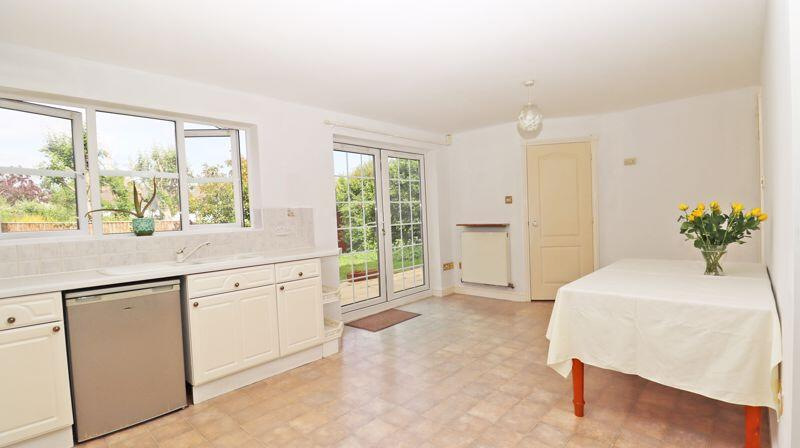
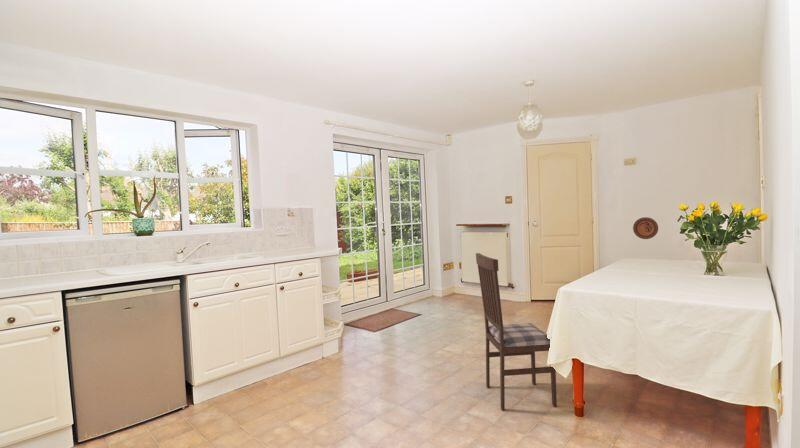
+ dining chair [475,252,558,412]
+ decorative plate [632,216,659,240]
